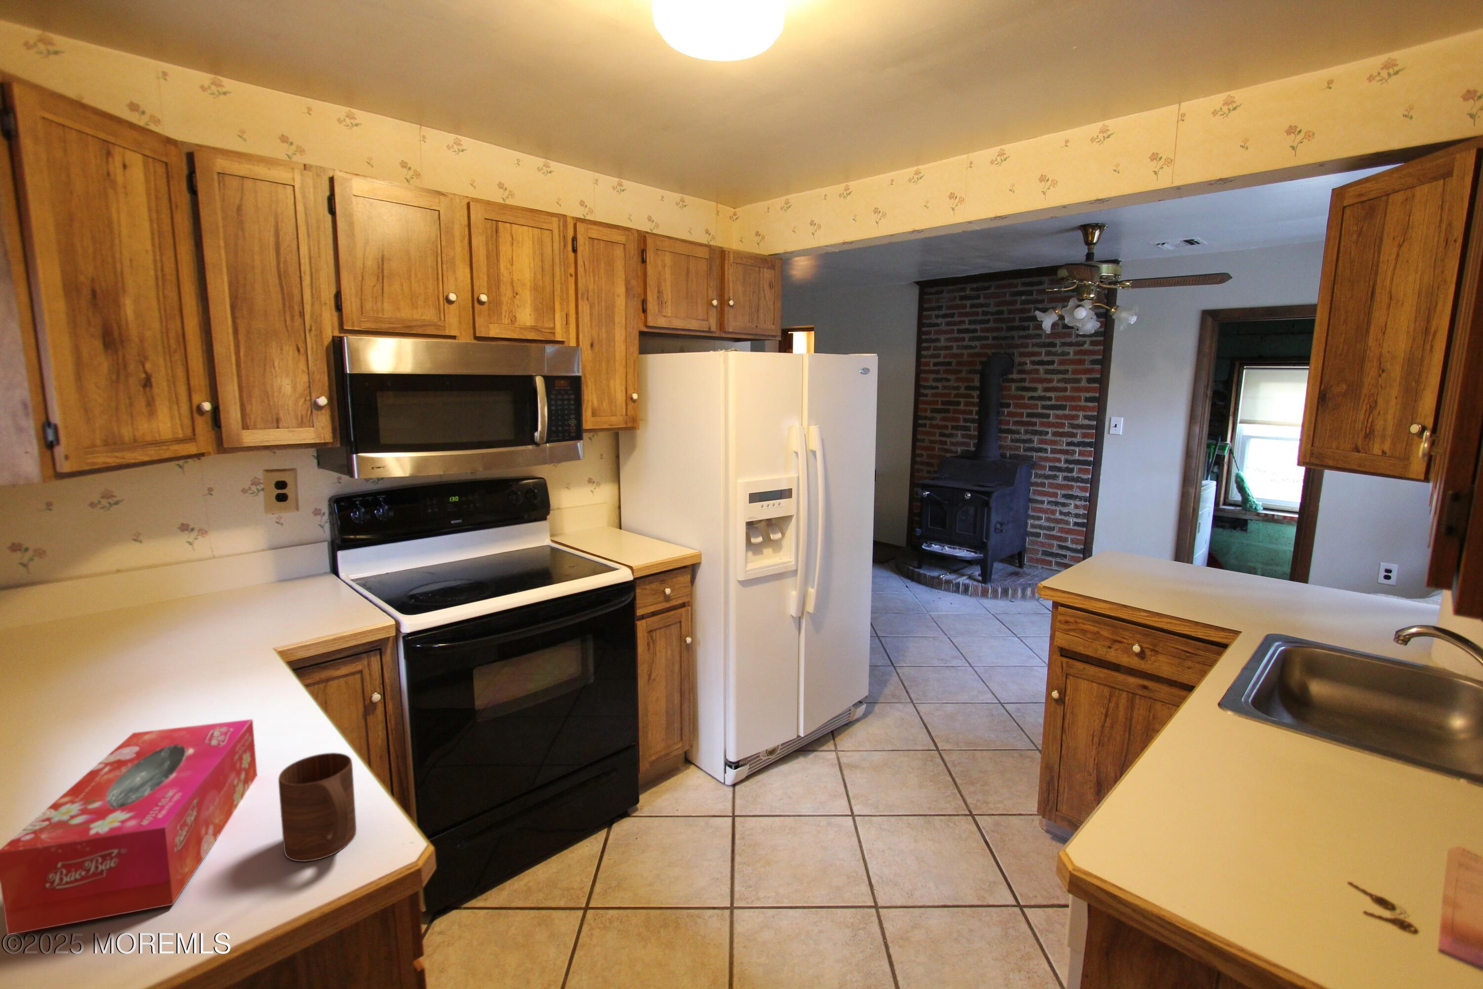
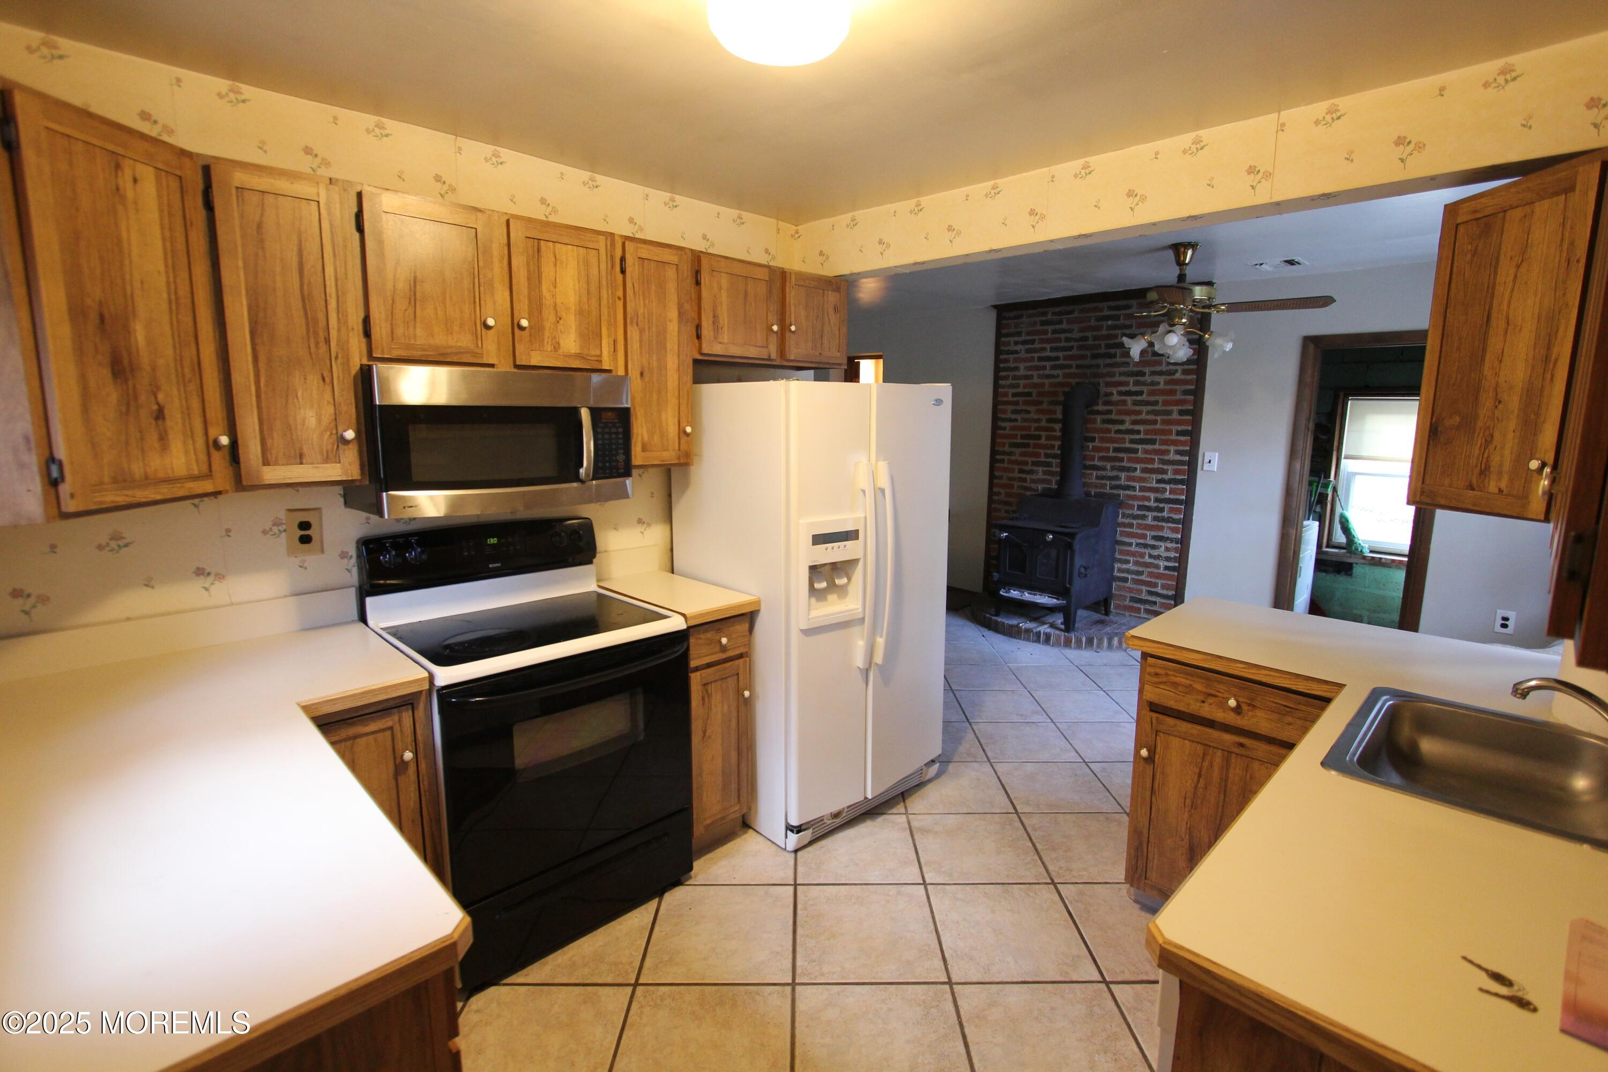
- cup [278,752,356,862]
- tissue box [0,719,257,936]
